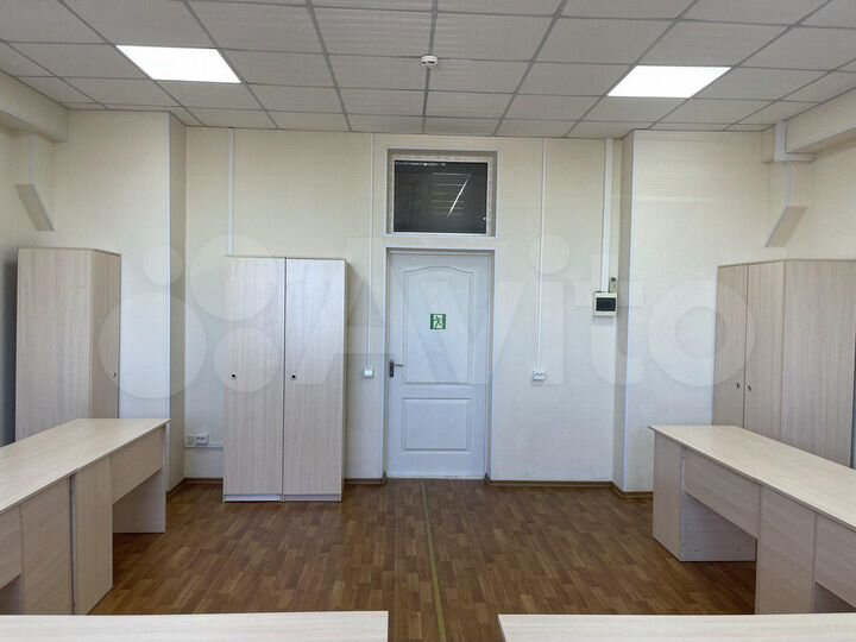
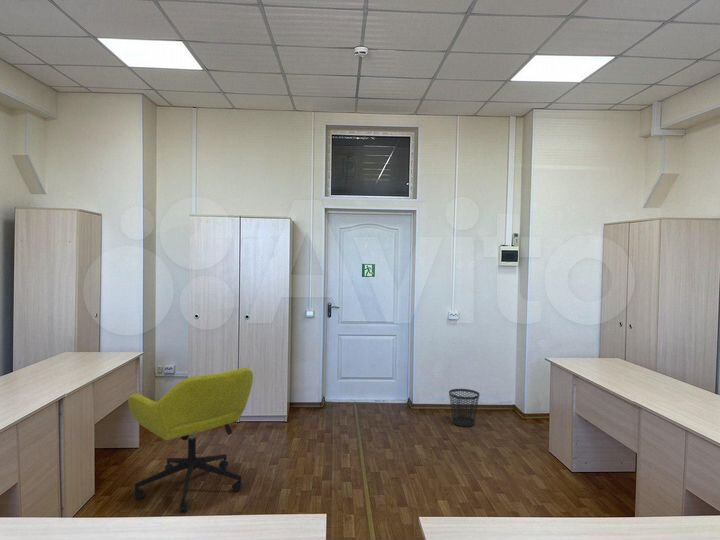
+ wastebasket [448,388,481,428]
+ office chair [127,366,254,514]
